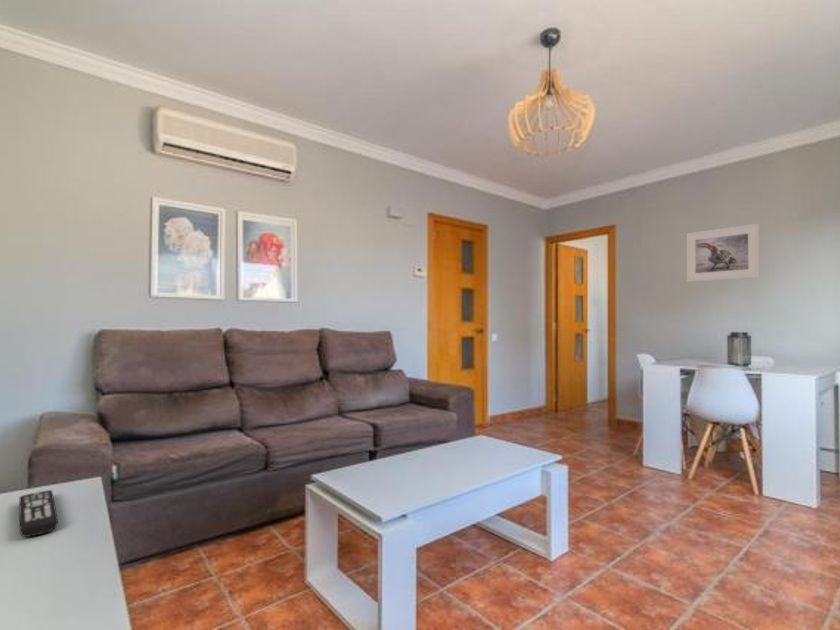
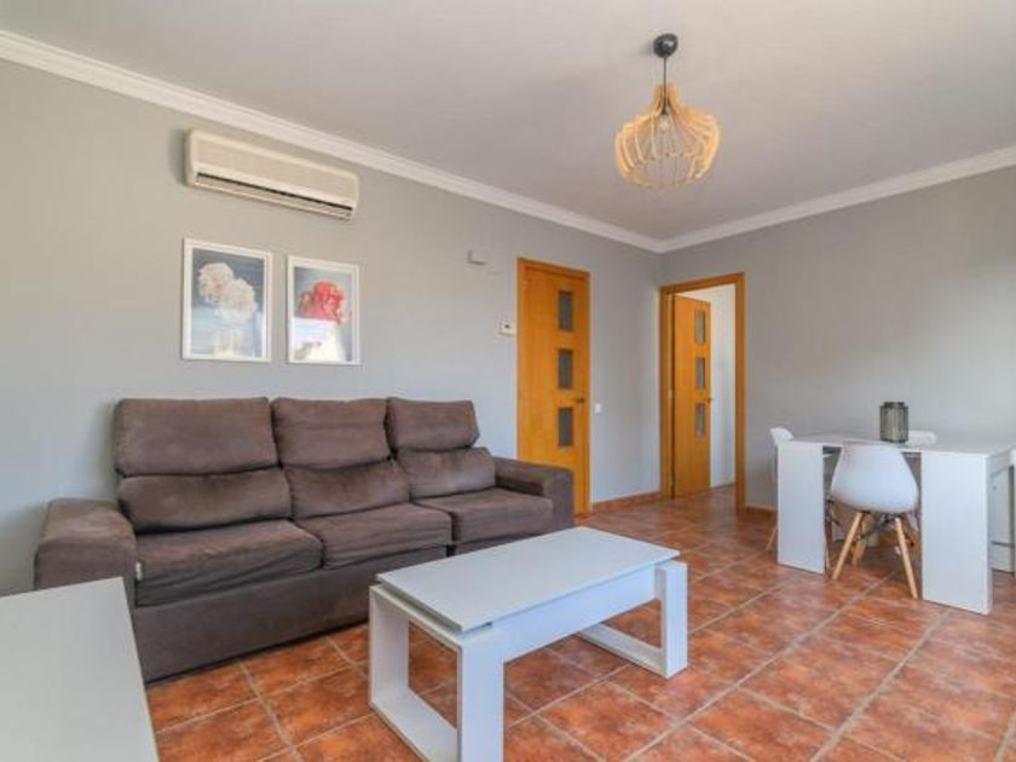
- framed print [686,223,760,283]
- remote control [19,489,59,538]
